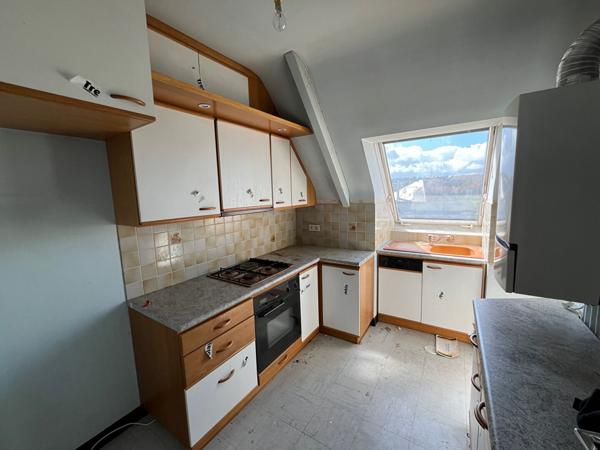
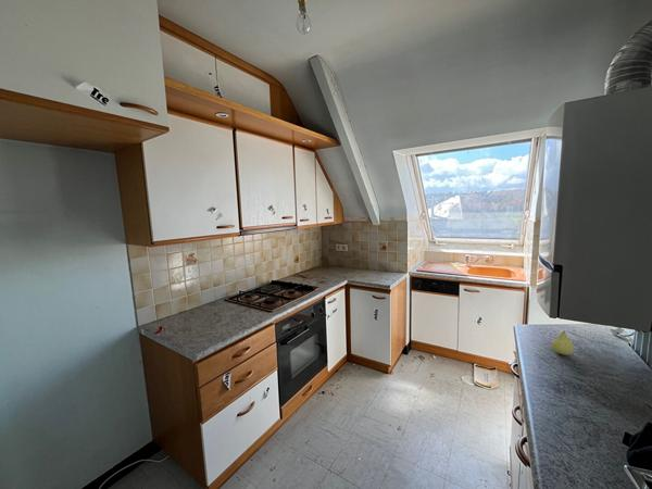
+ fruit [551,329,575,356]
